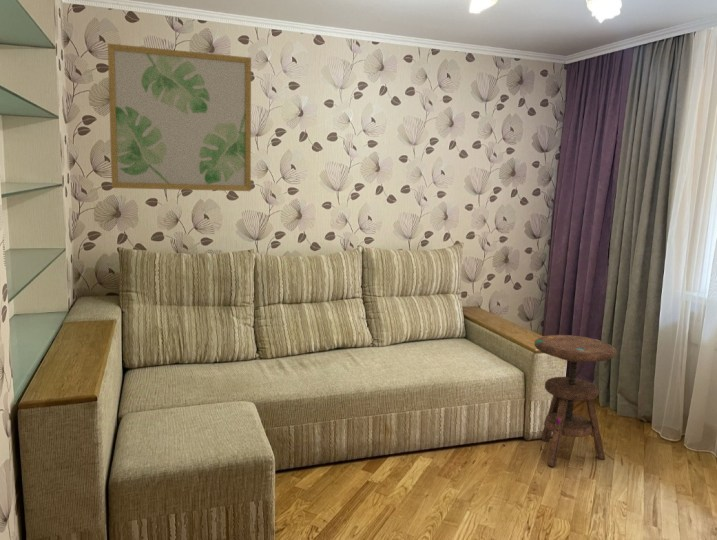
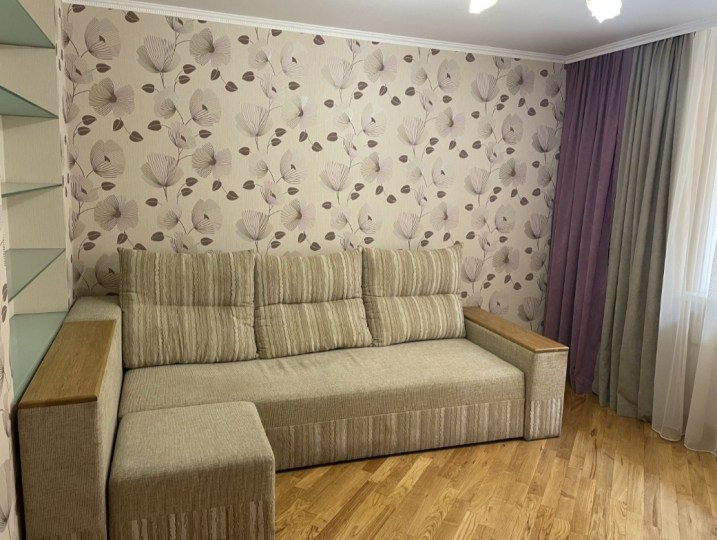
- side table [533,334,618,468]
- wall art [107,43,252,192]
